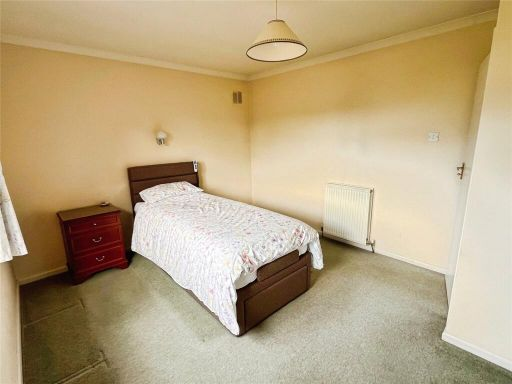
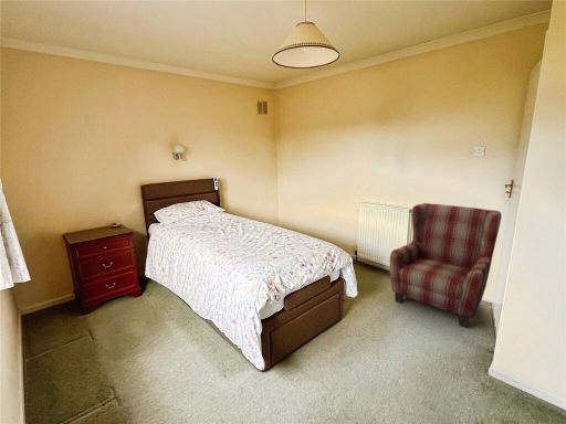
+ armchair [389,202,503,328]
